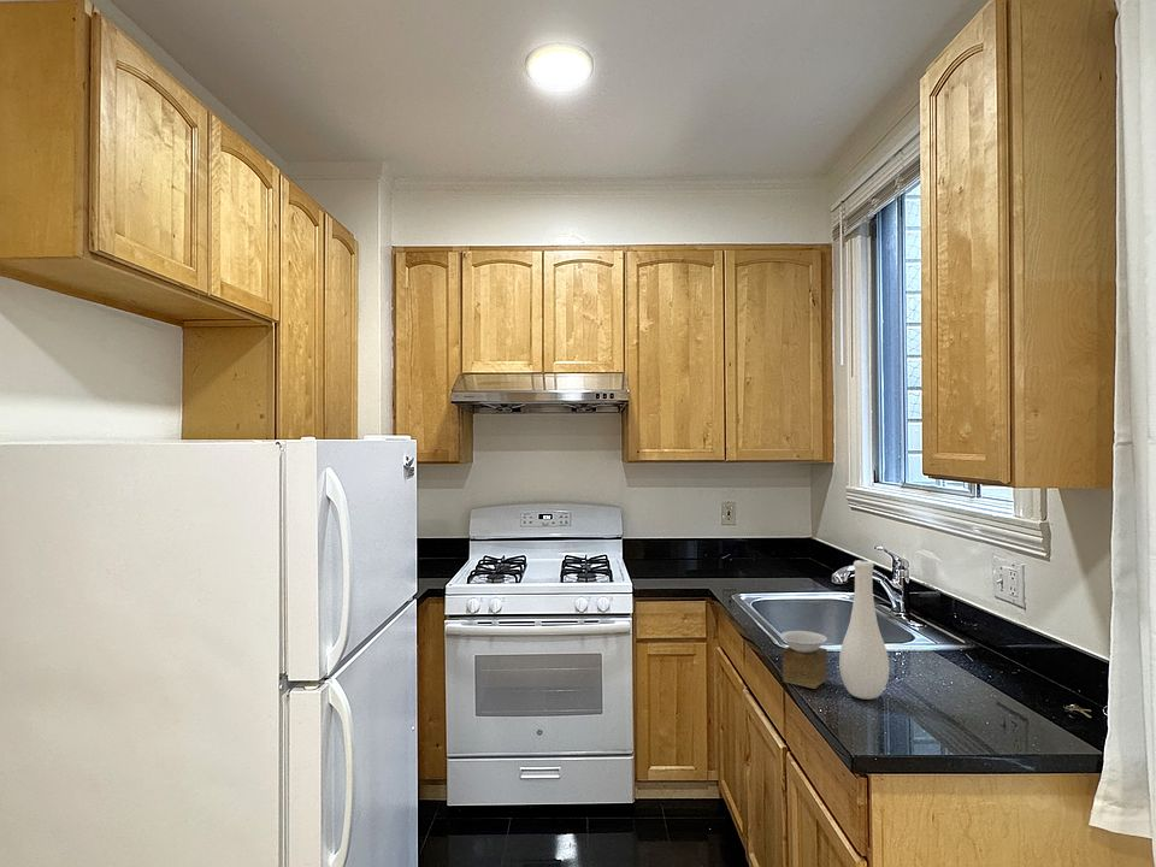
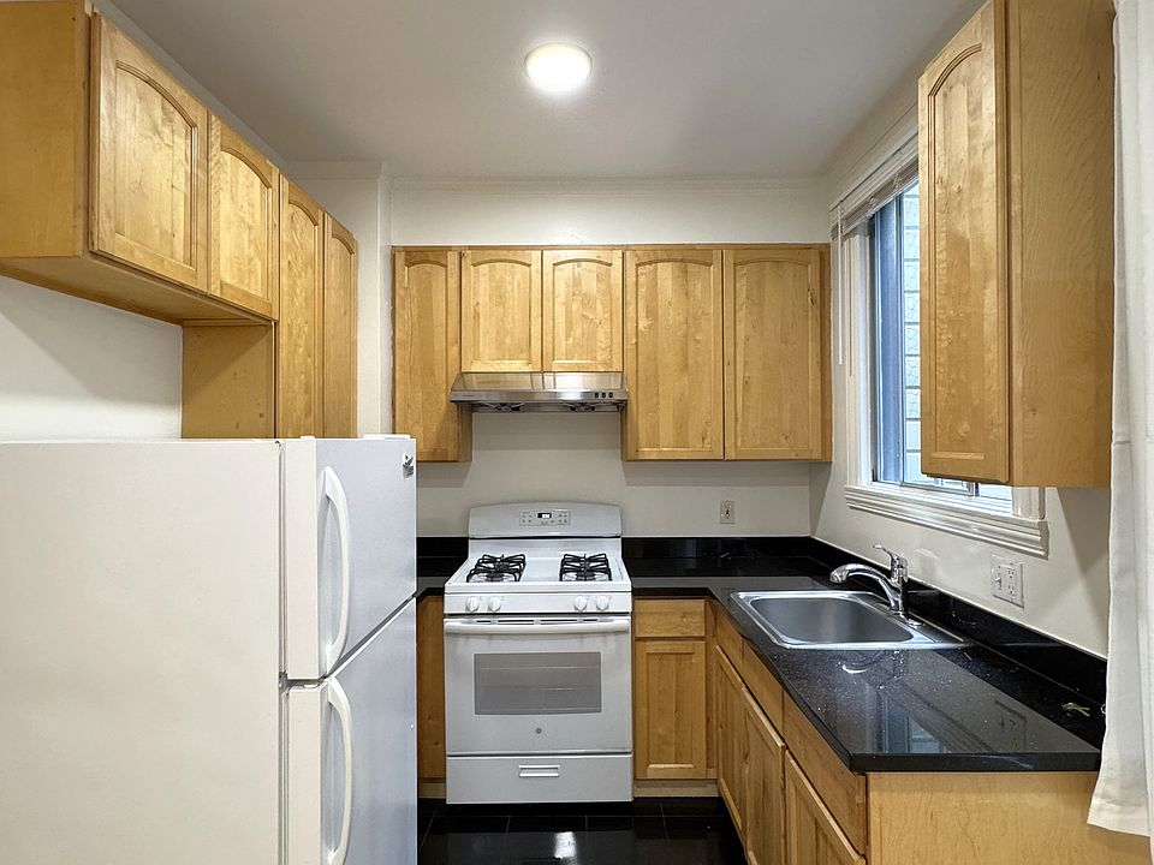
- vase [779,559,890,701]
